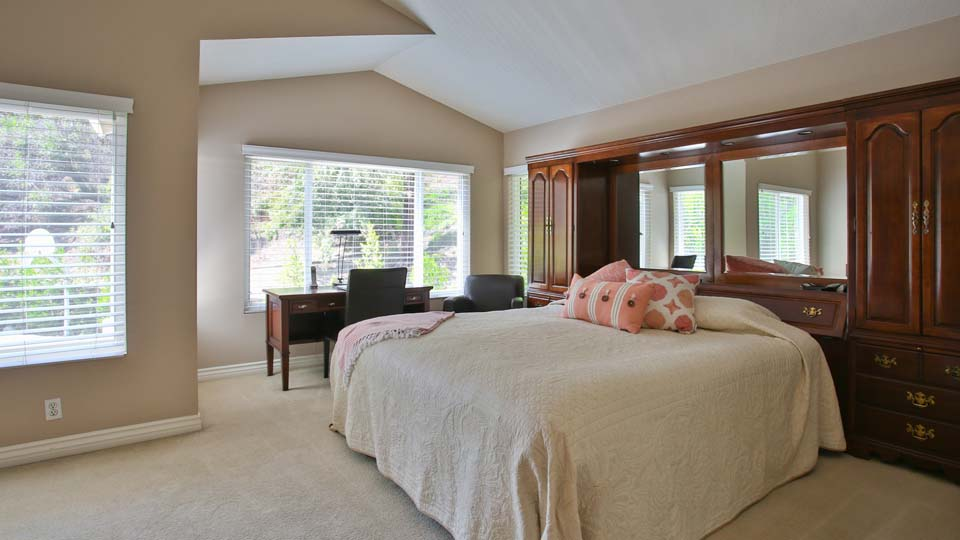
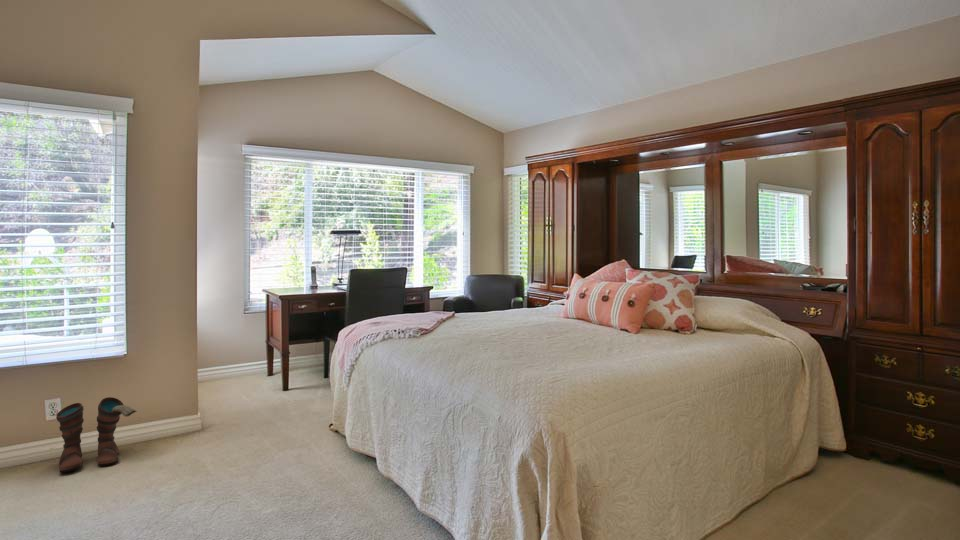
+ boots [55,396,138,473]
